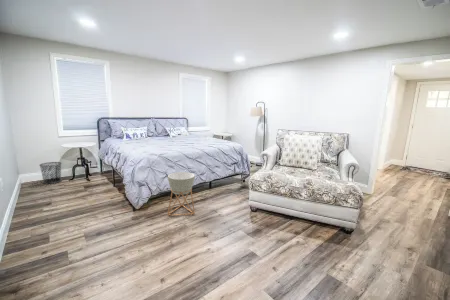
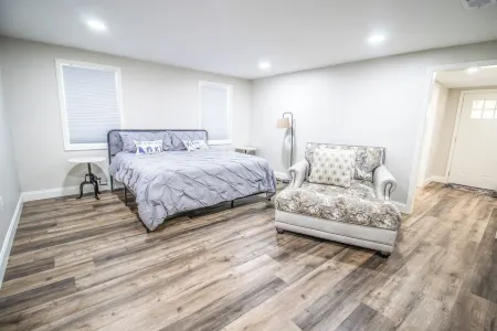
- waste bin [38,161,63,185]
- planter [167,171,196,216]
